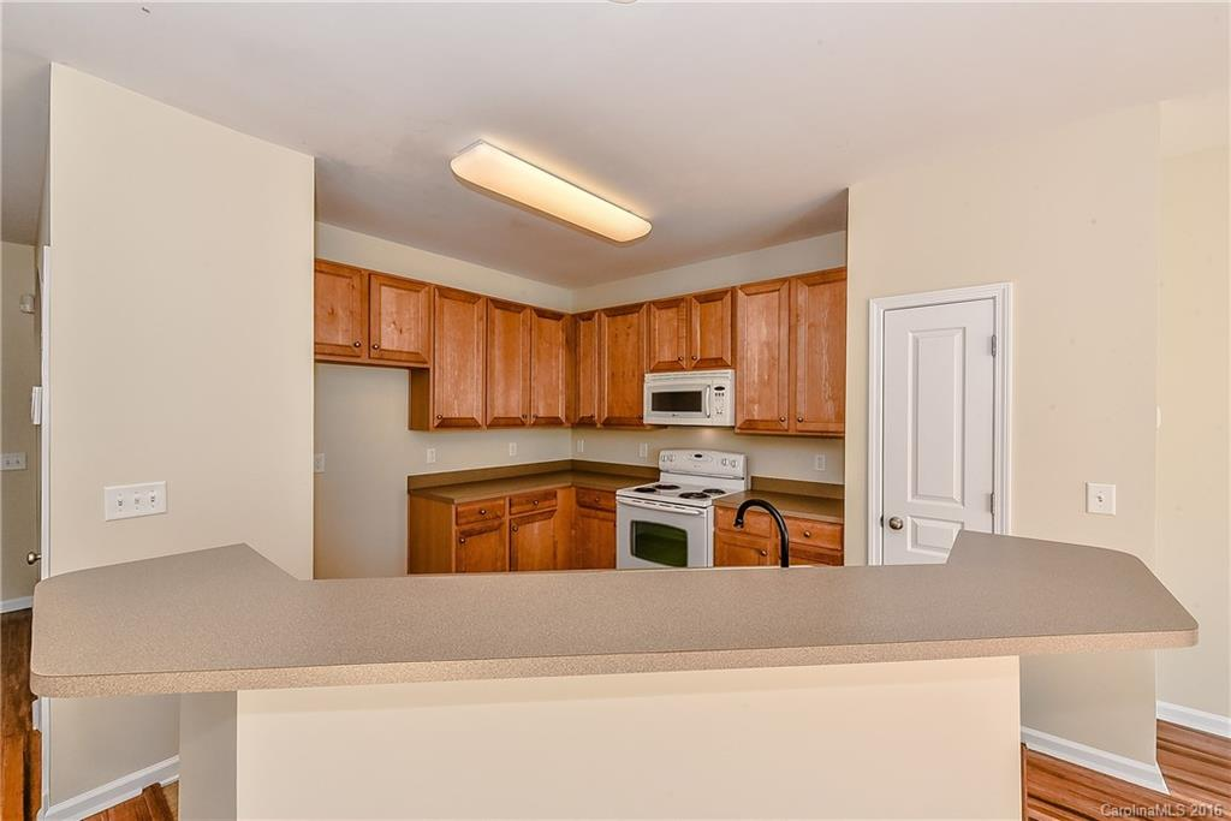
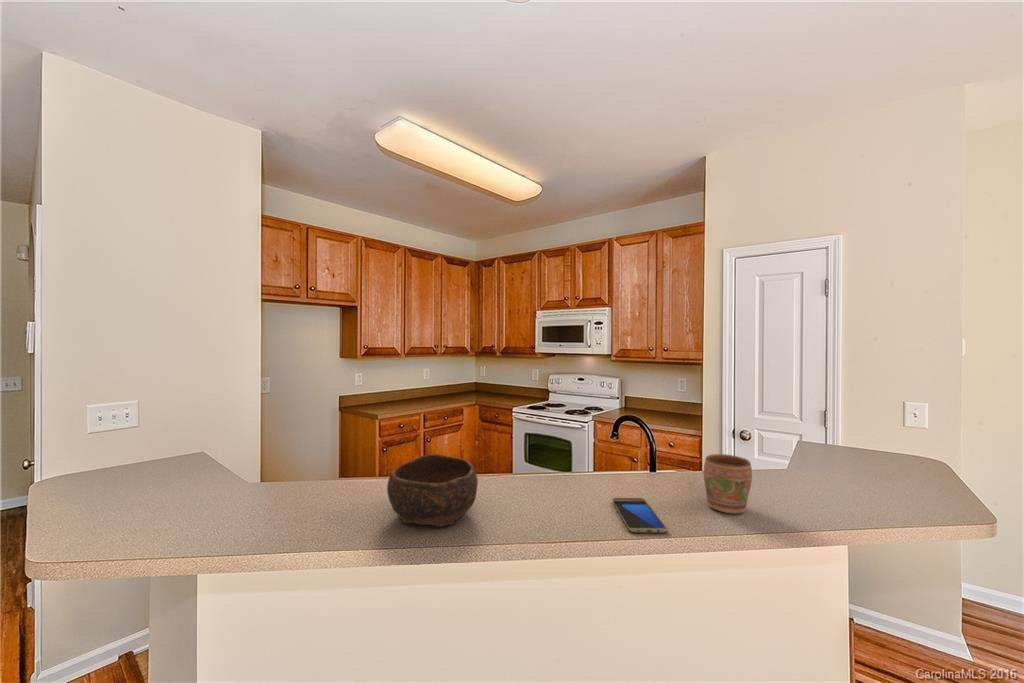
+ mug [702,453,753,515]
+ smartphone [611,497,668,534]
+ bowl [386,453,479,528]
